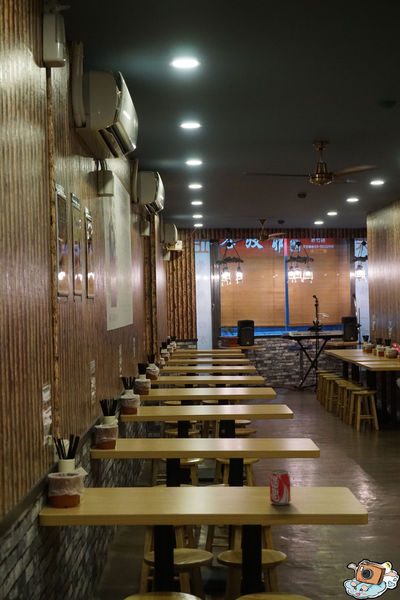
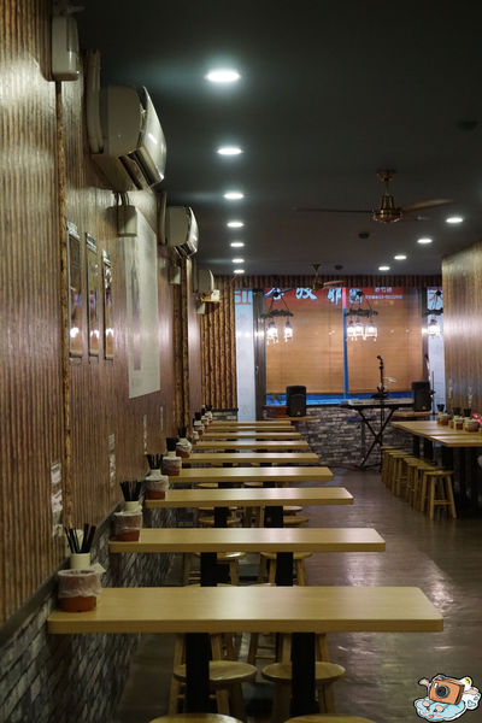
- beverage can [269,469,292,506]
